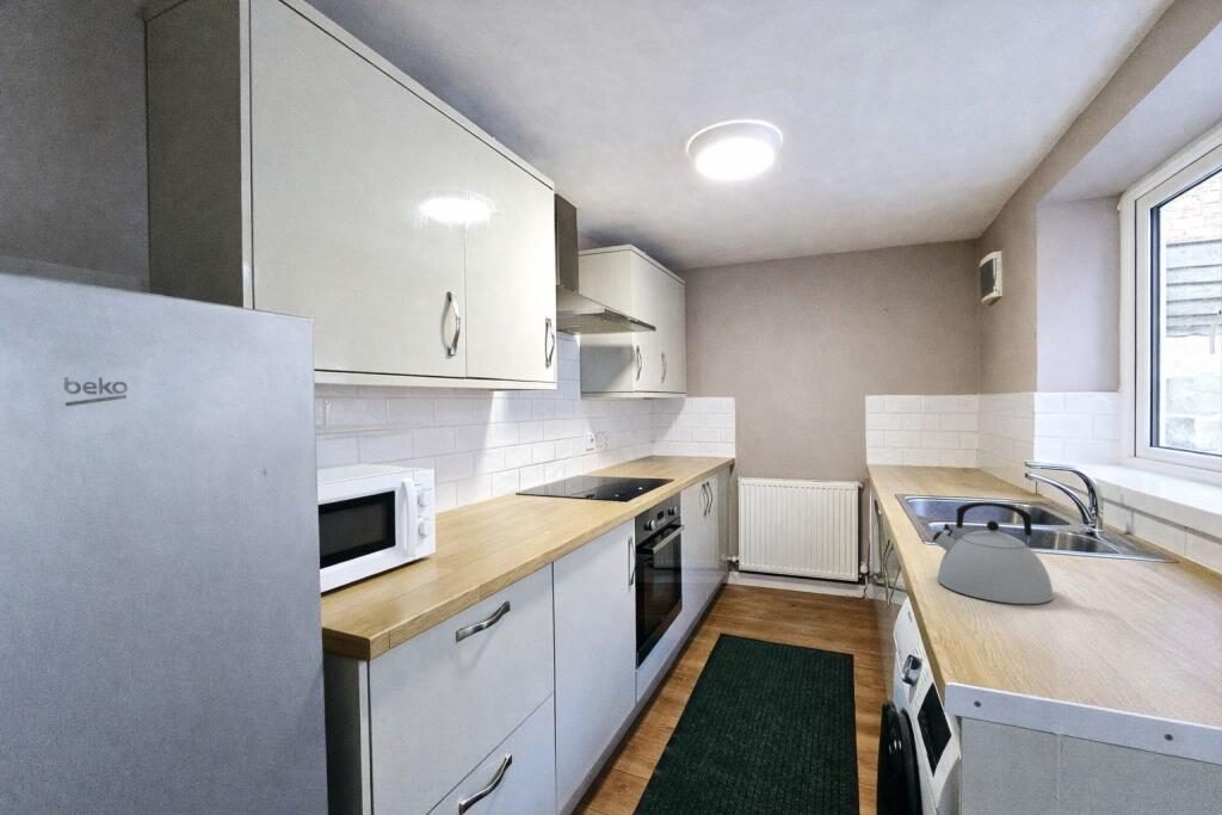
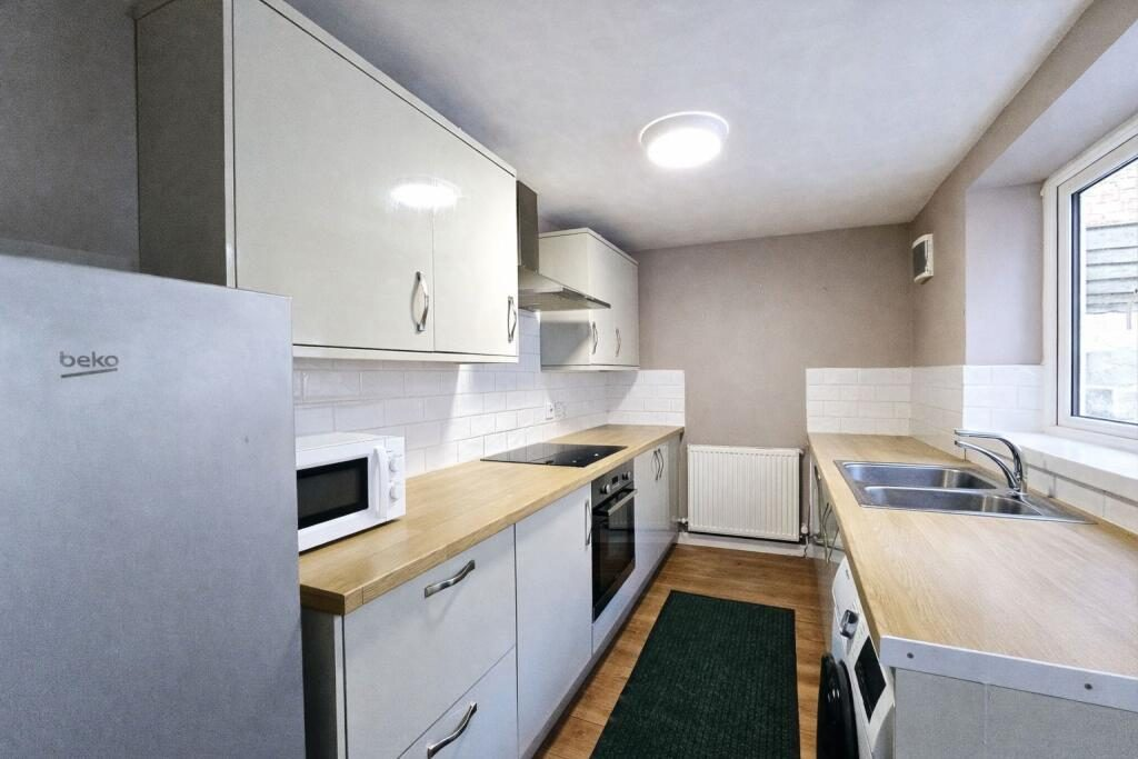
- kettle [932,501,1055,605]
